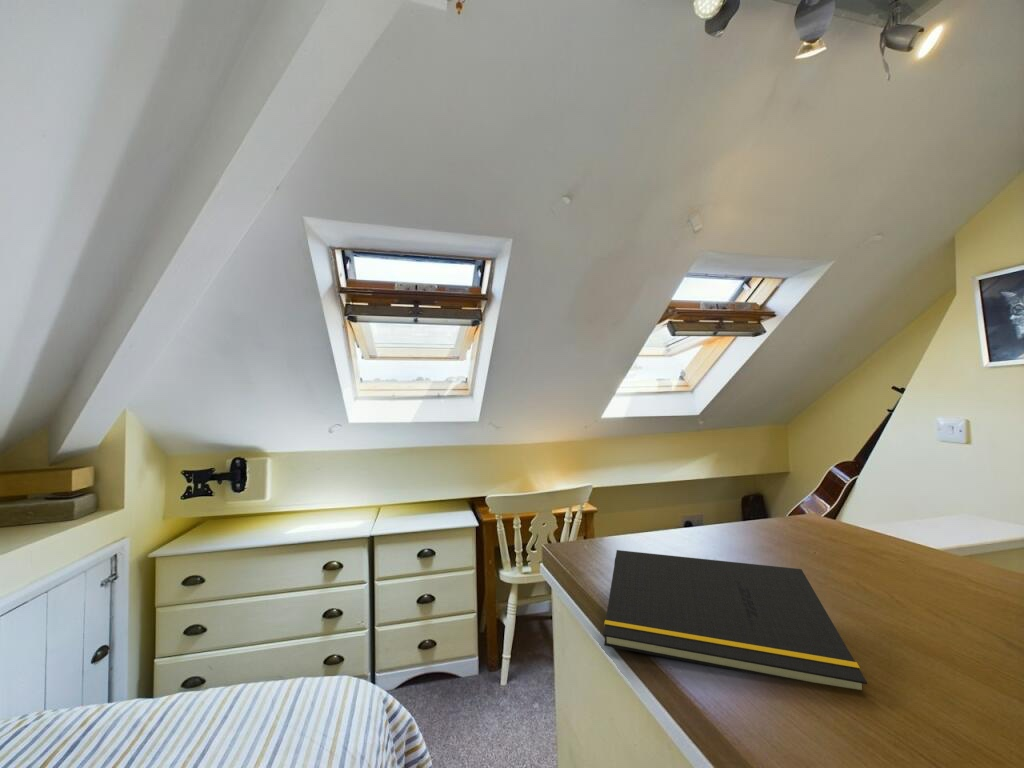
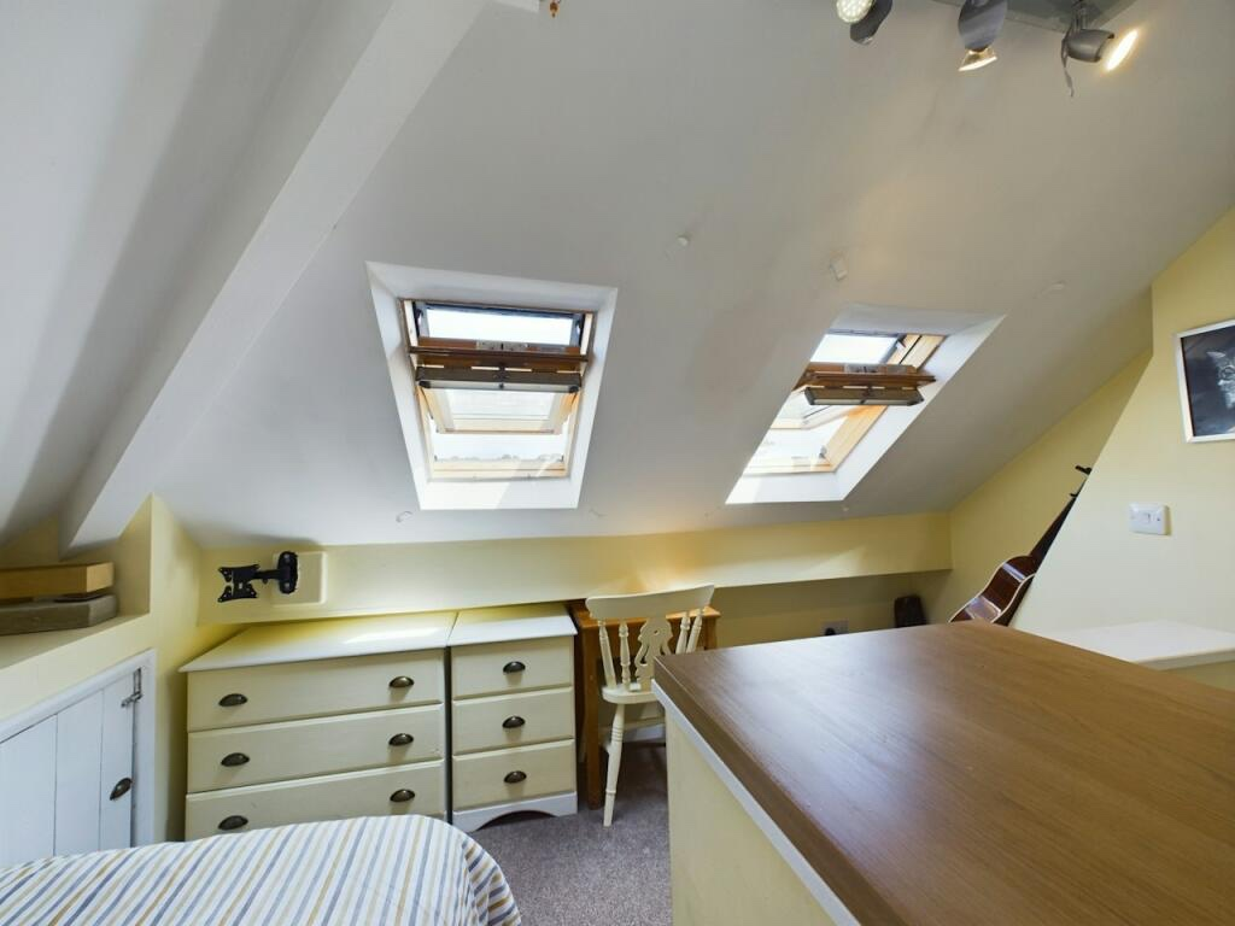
- notepad [602,549,868,691]
